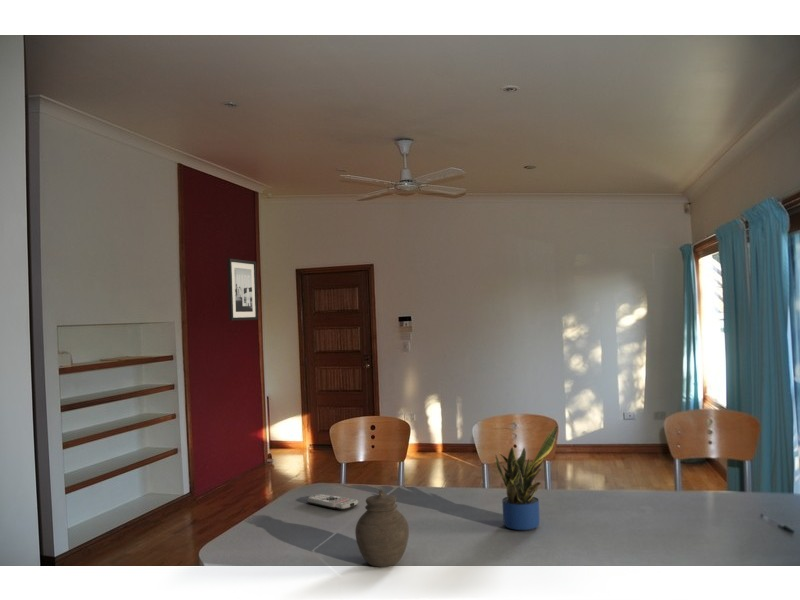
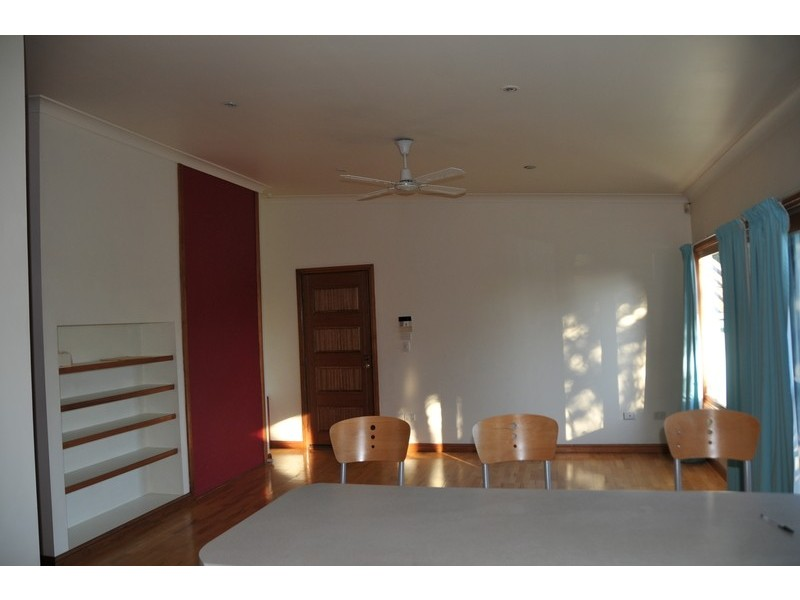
- potted plant [494,425,559,531]
- wall art [226,258,259,322]
- remote control [307,493,359,511]
- jar [354,489,410,568]
